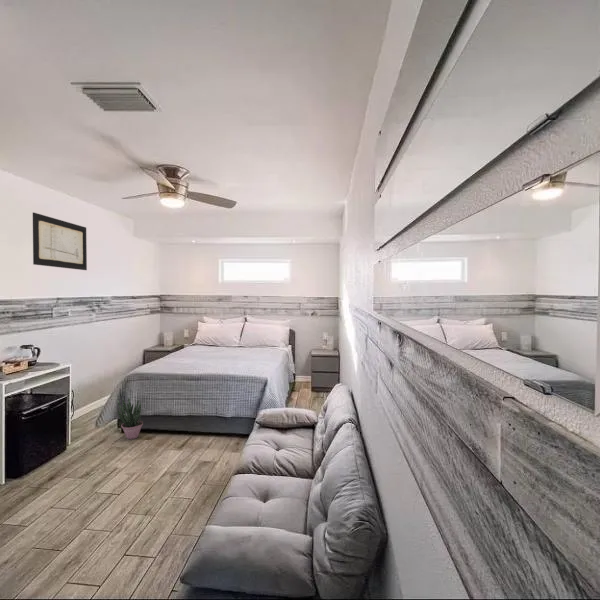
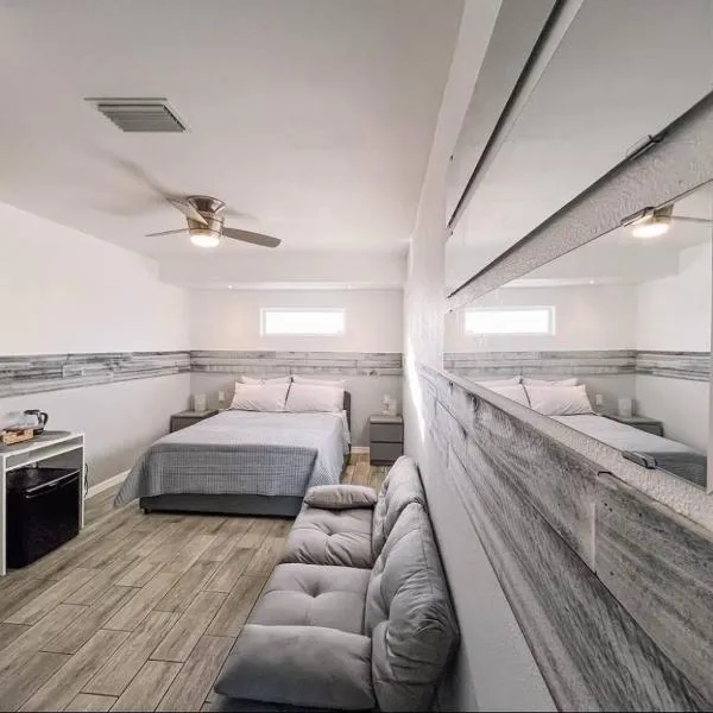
- wall art [32,211,88,271]
- potted plant [117,396,144,440]
